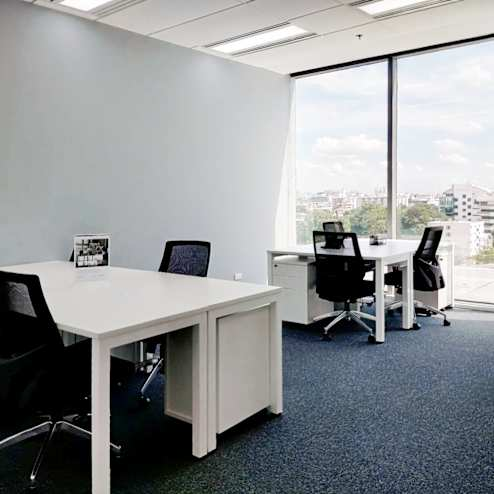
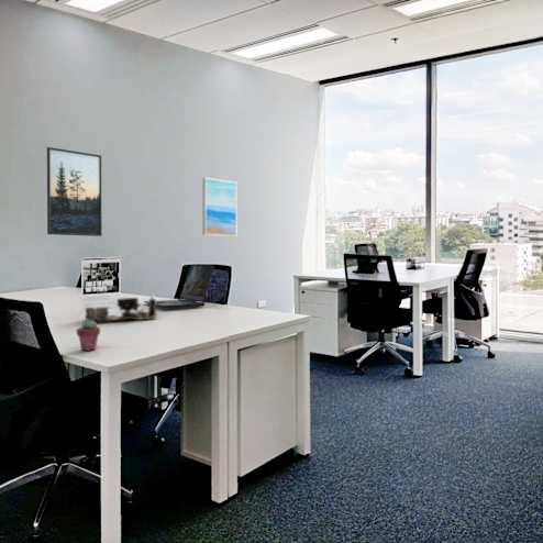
+ laptop [143,264,215,309]
+ wall art [201,177,239,237]
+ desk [84,292,158,323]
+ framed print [46,146,103,237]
+ potted succulent [75,320,101,352]
